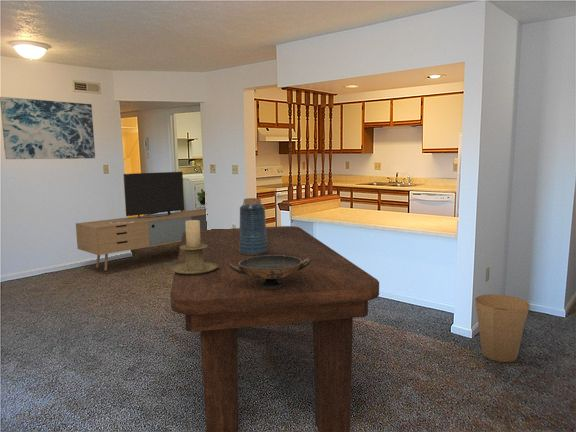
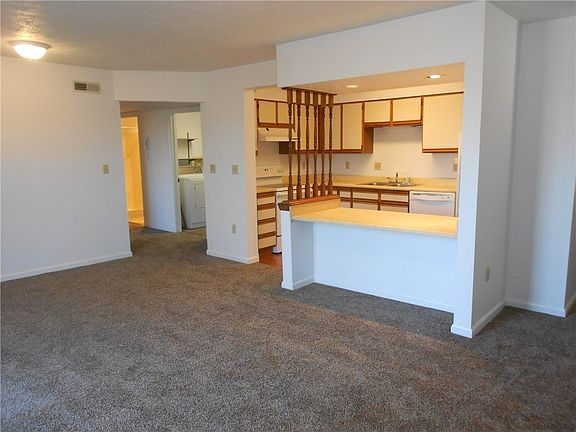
- media console [75,171,208,272]
- trash can [474,294,531,363]
- dining table [169,225,380,432]
- decorative bowl [229,255,310,289]
- candle holder [169,220,219,275]
- wall art [0,96,96,160]
- vase [239,197,267,255]
